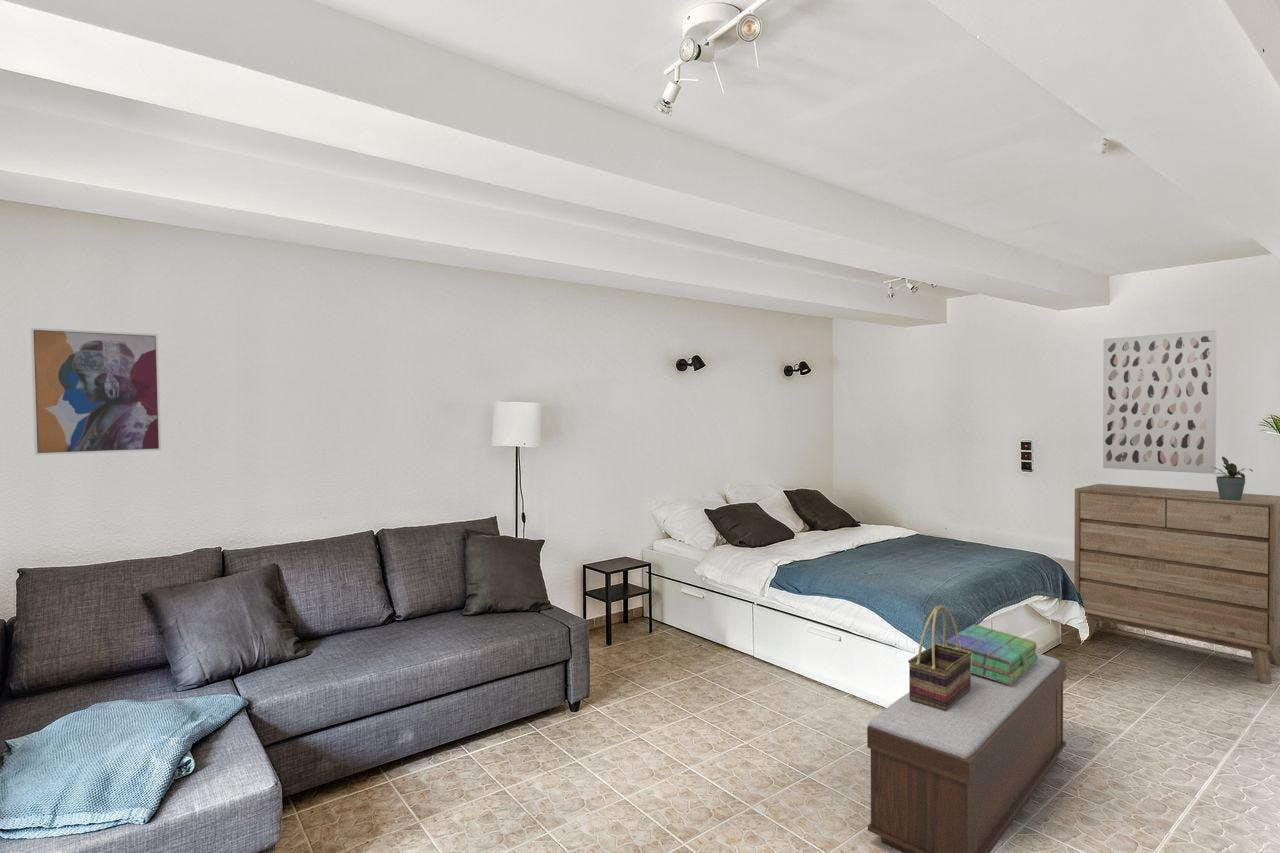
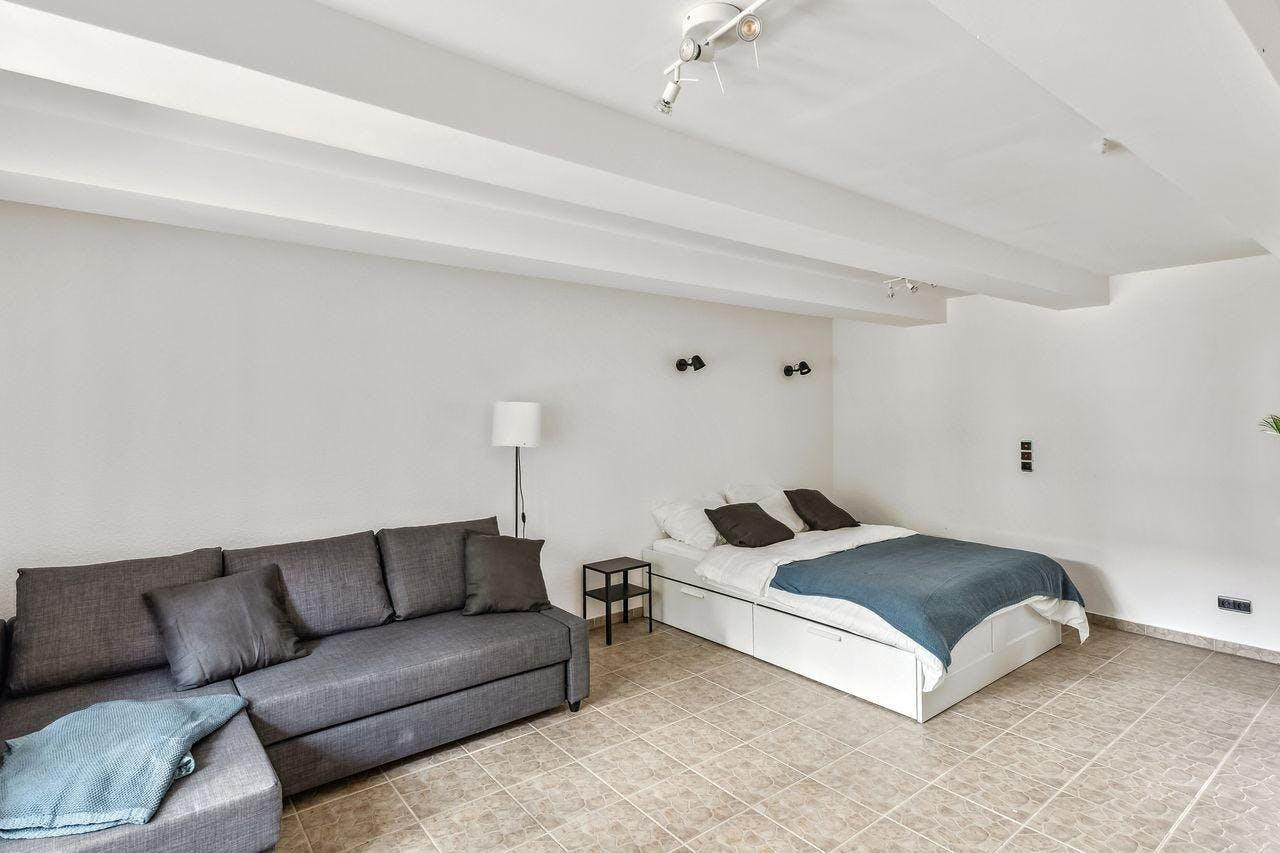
- wall art [1102,329,1218,475]
- stack of books [946,623,1038,685]
- woven basket [907,604,972,711]
- bench [866,653,1067,853]
- dresser [1073,483,1280,685]
- potted plant [1210,456,1254,500]
- wall art [30,327,162,456]
